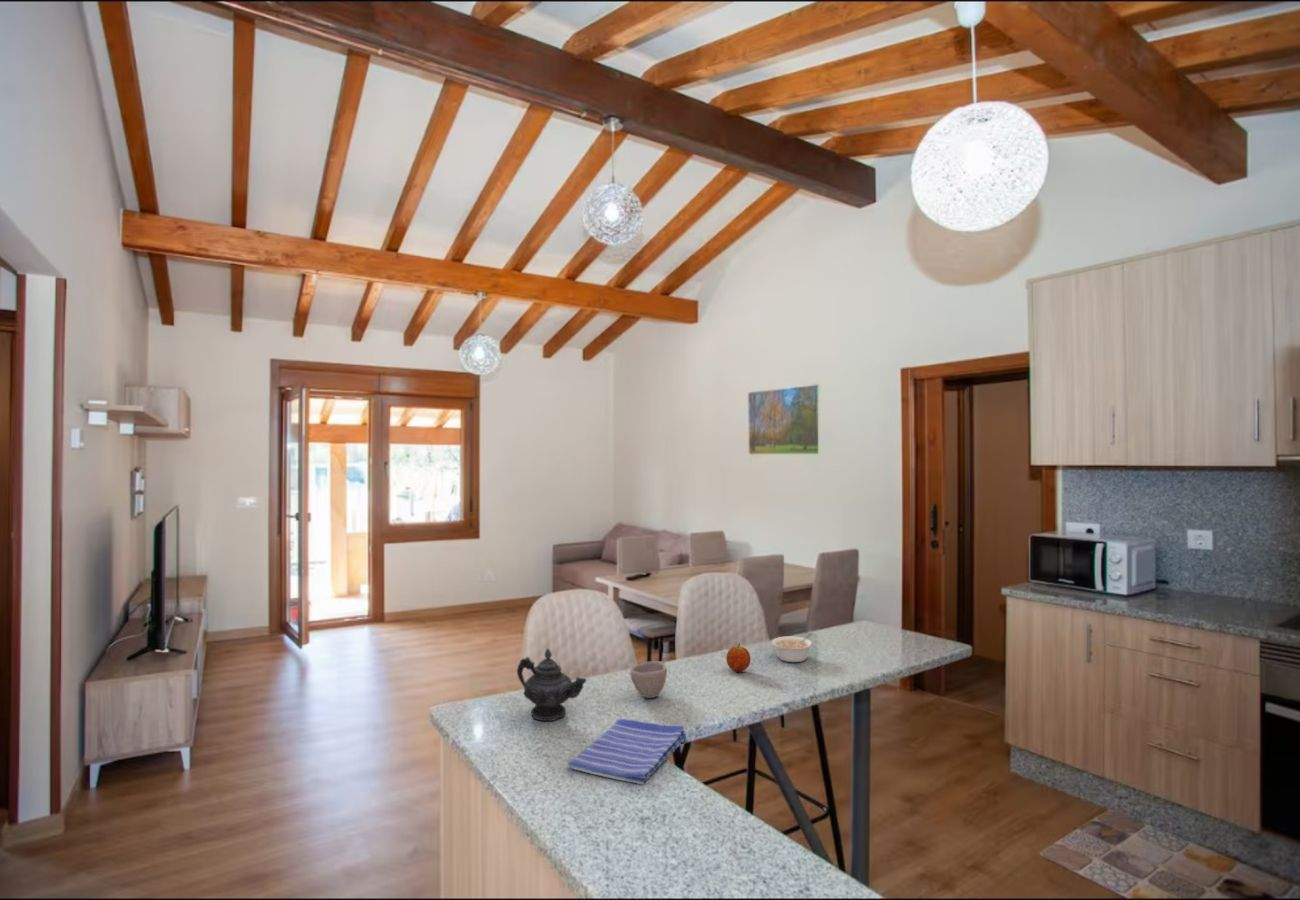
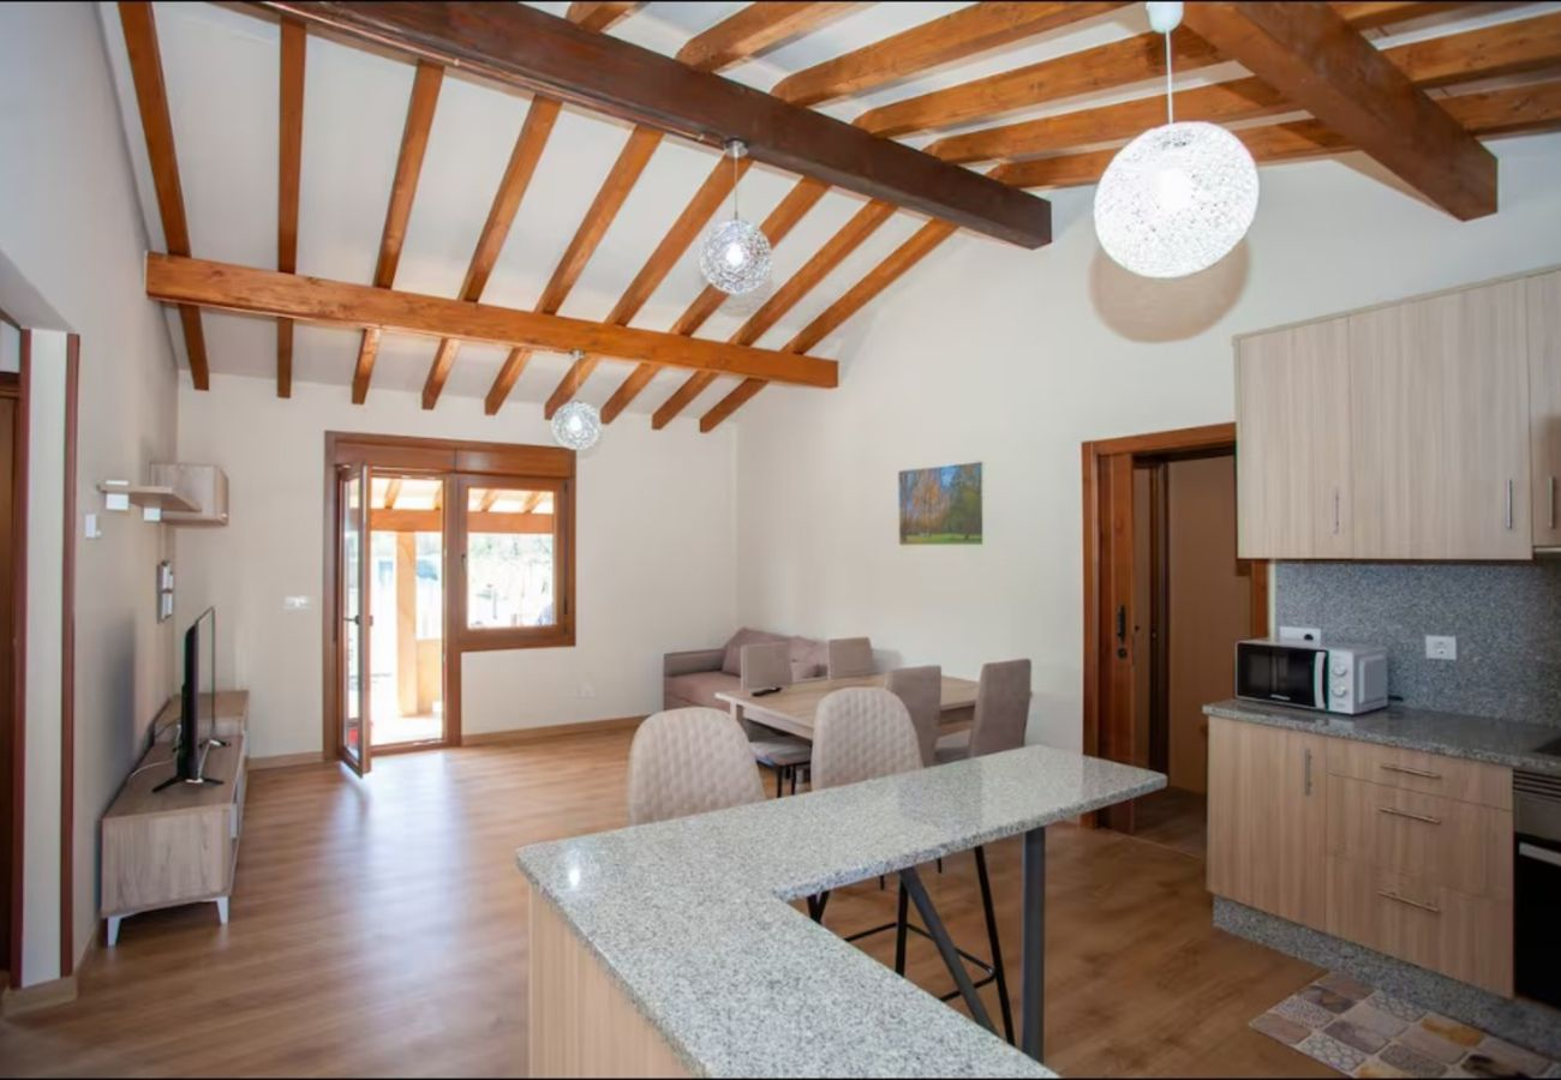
- cup [629,660,668,699]
- legume [771,633,814,663]
- teapot [516,647,587,722]
- dish towel [566,718,687,786]
- fruit [725,642,751,673]
